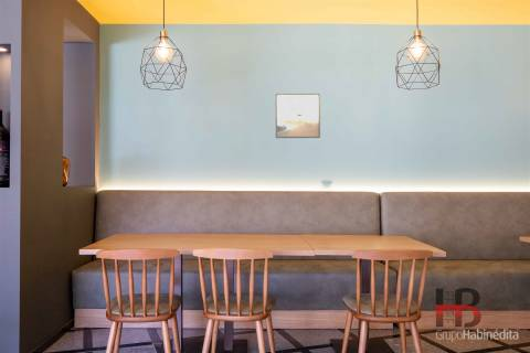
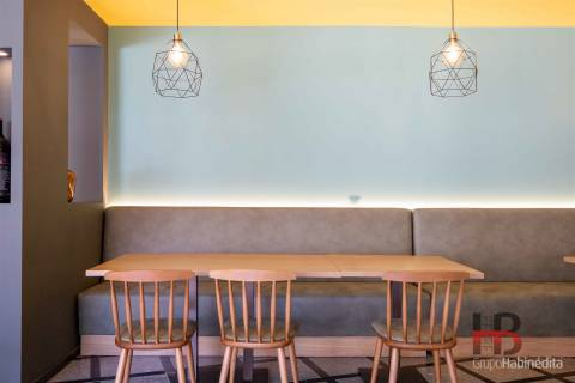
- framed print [275,93,321,139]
